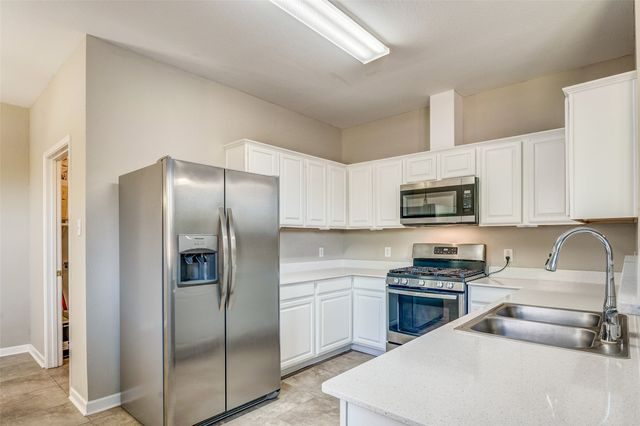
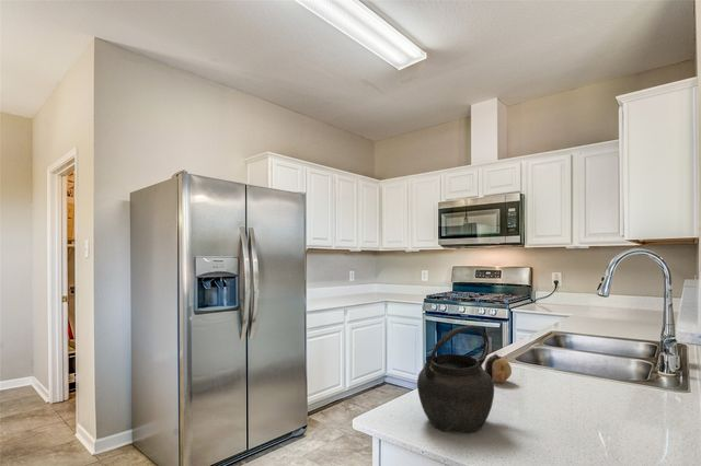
+ kettle [416,324,503,434]
+ fruit [483,358,513,383]
